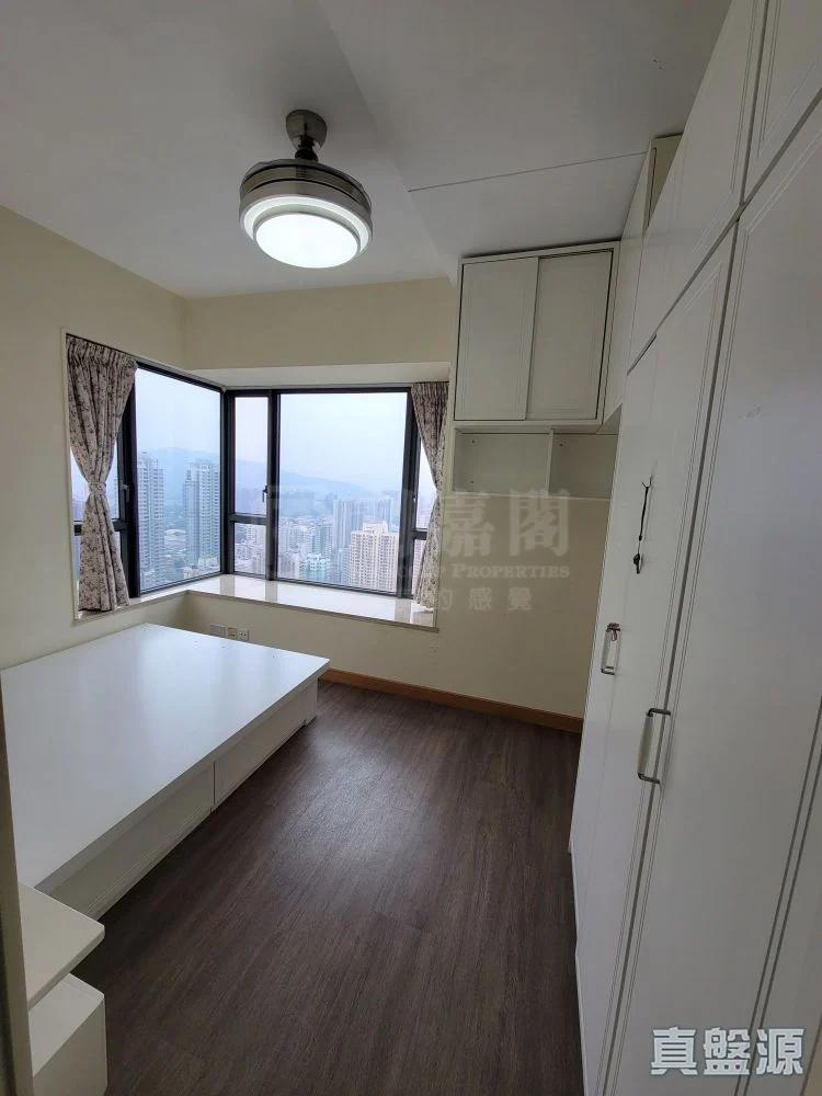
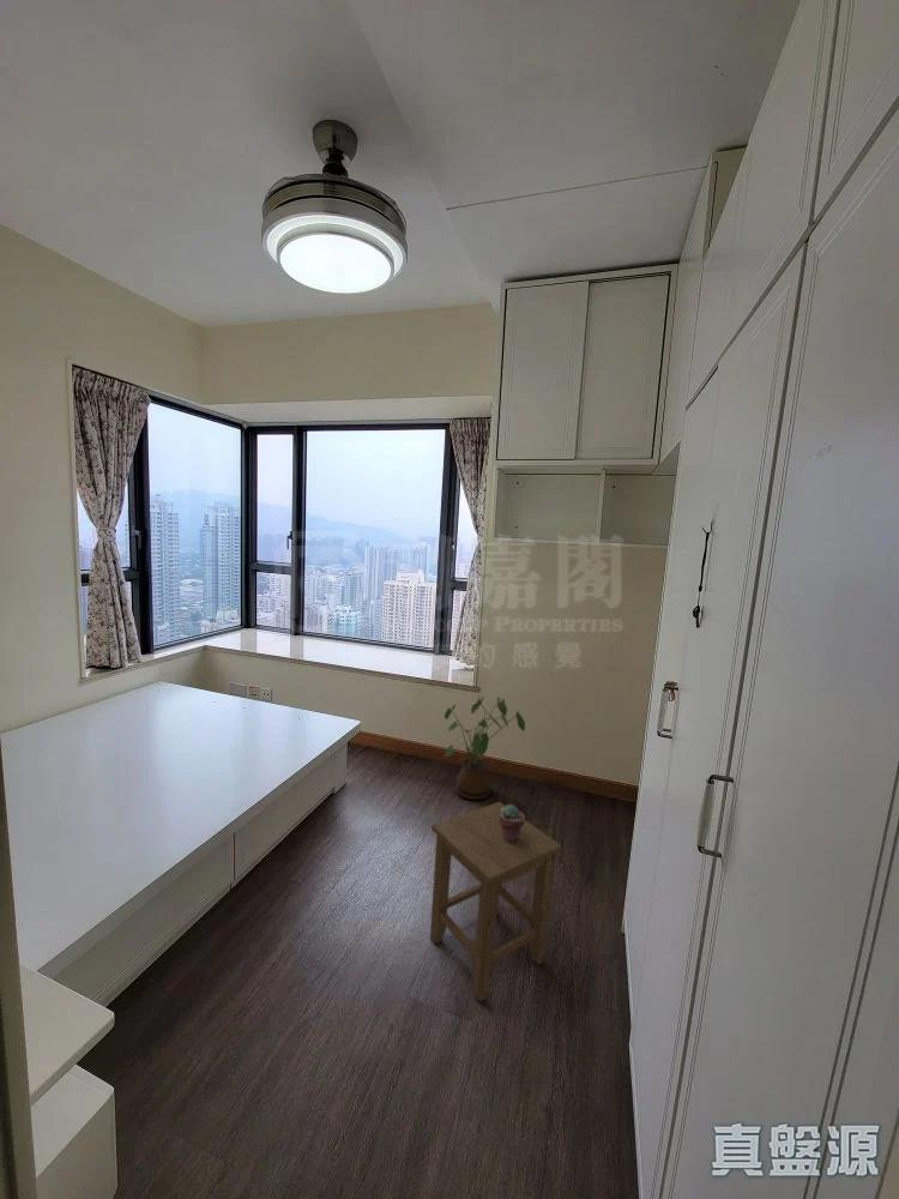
+ potted succulent [499,803,526,843]
+ stool [429,801,563,1004]
+ house plant [444,695,526,801]
